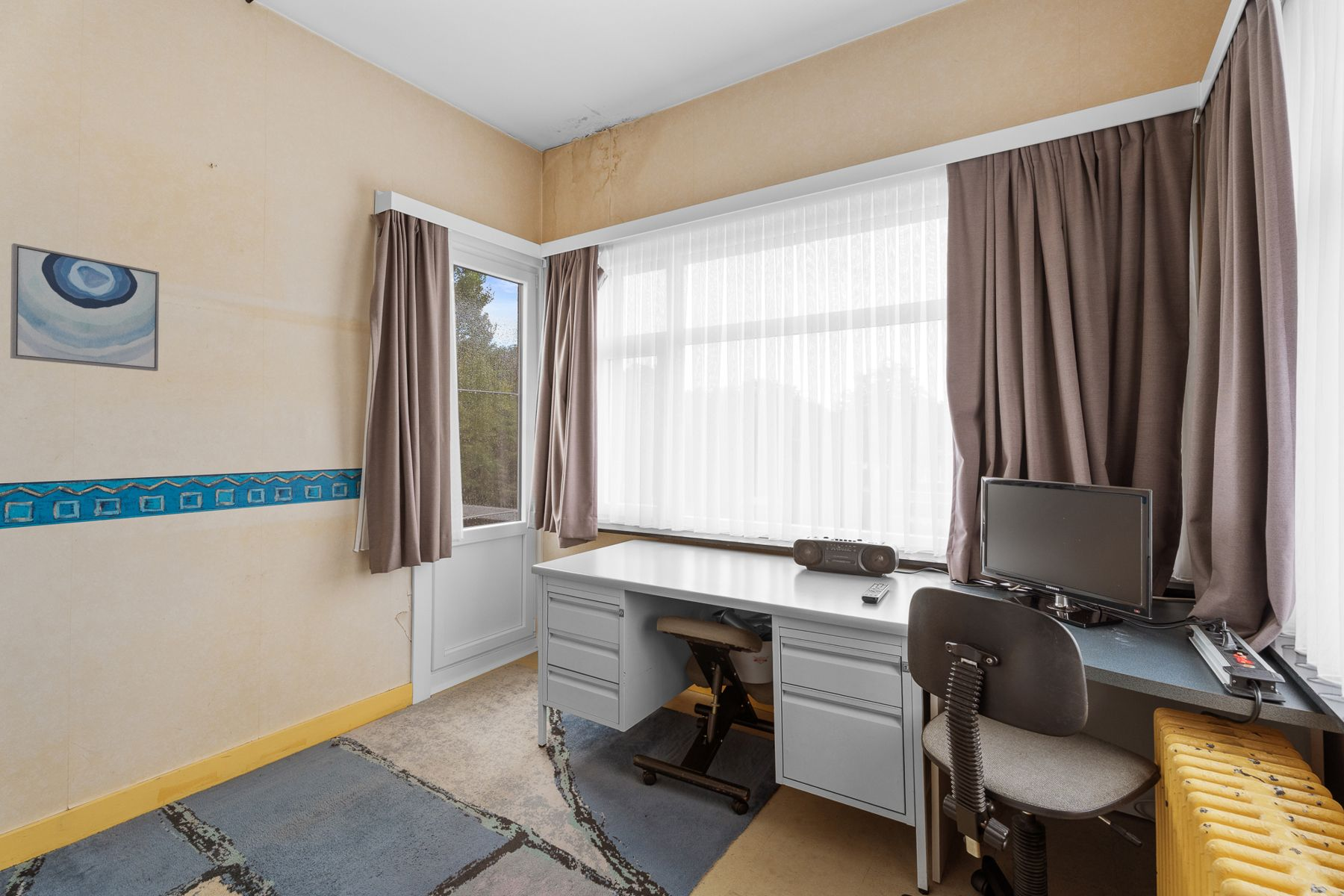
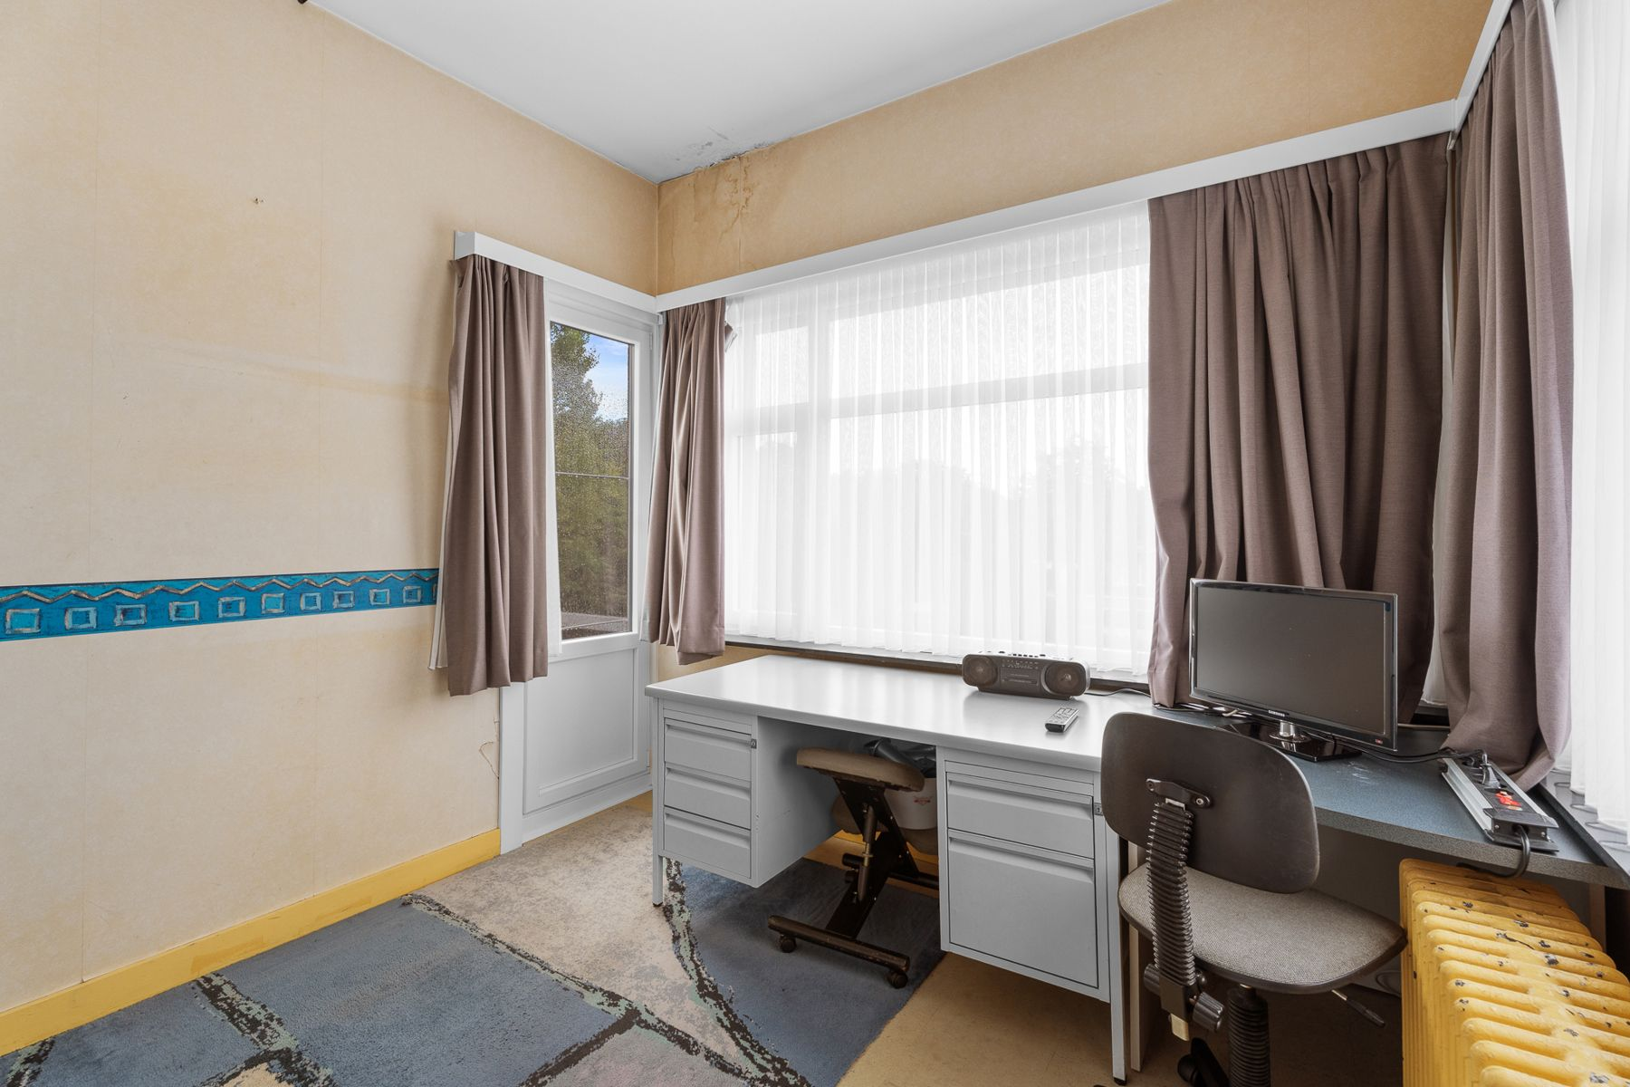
- wall art [10,243,160,372]
